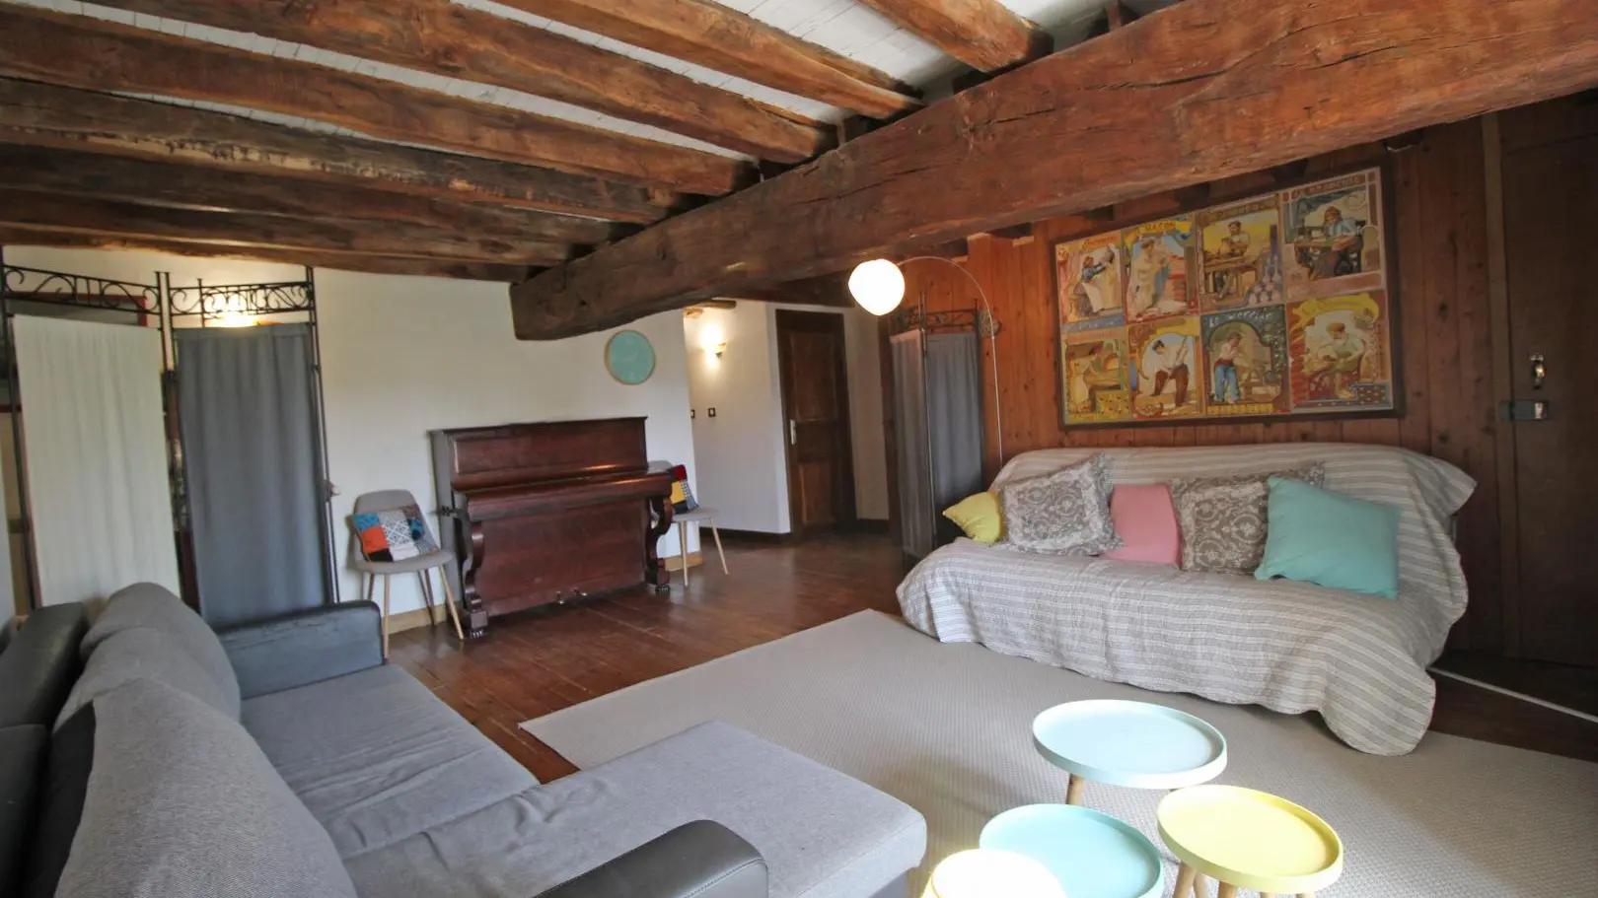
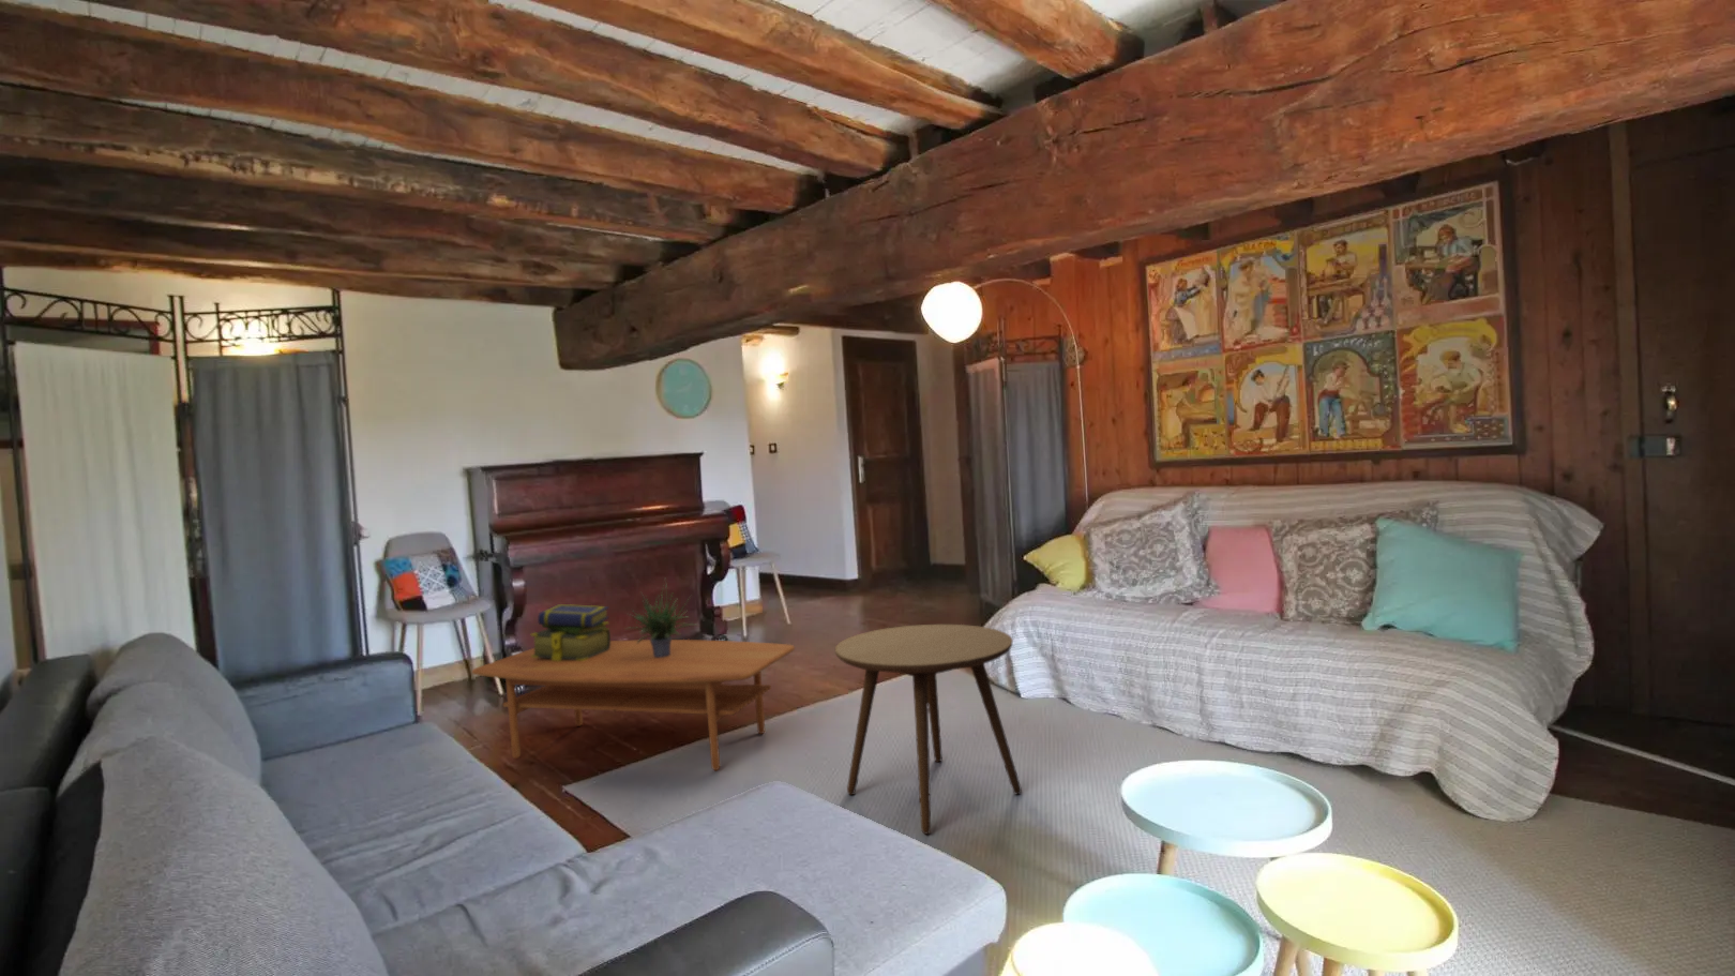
+ stack of books [530,603,611,661]
+ side table [834,623,1022,835]
+ coffee table [471,639,796,771]
+ potted plant [623,578,702,658]
